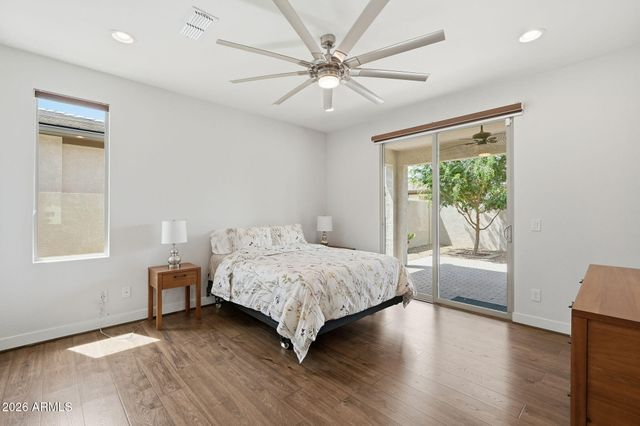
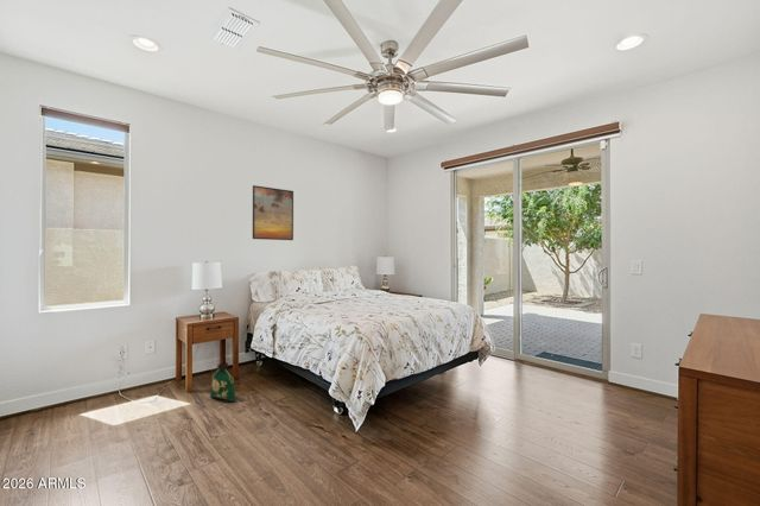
+ bag [209,361,236,403]
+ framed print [252,184,294,241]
